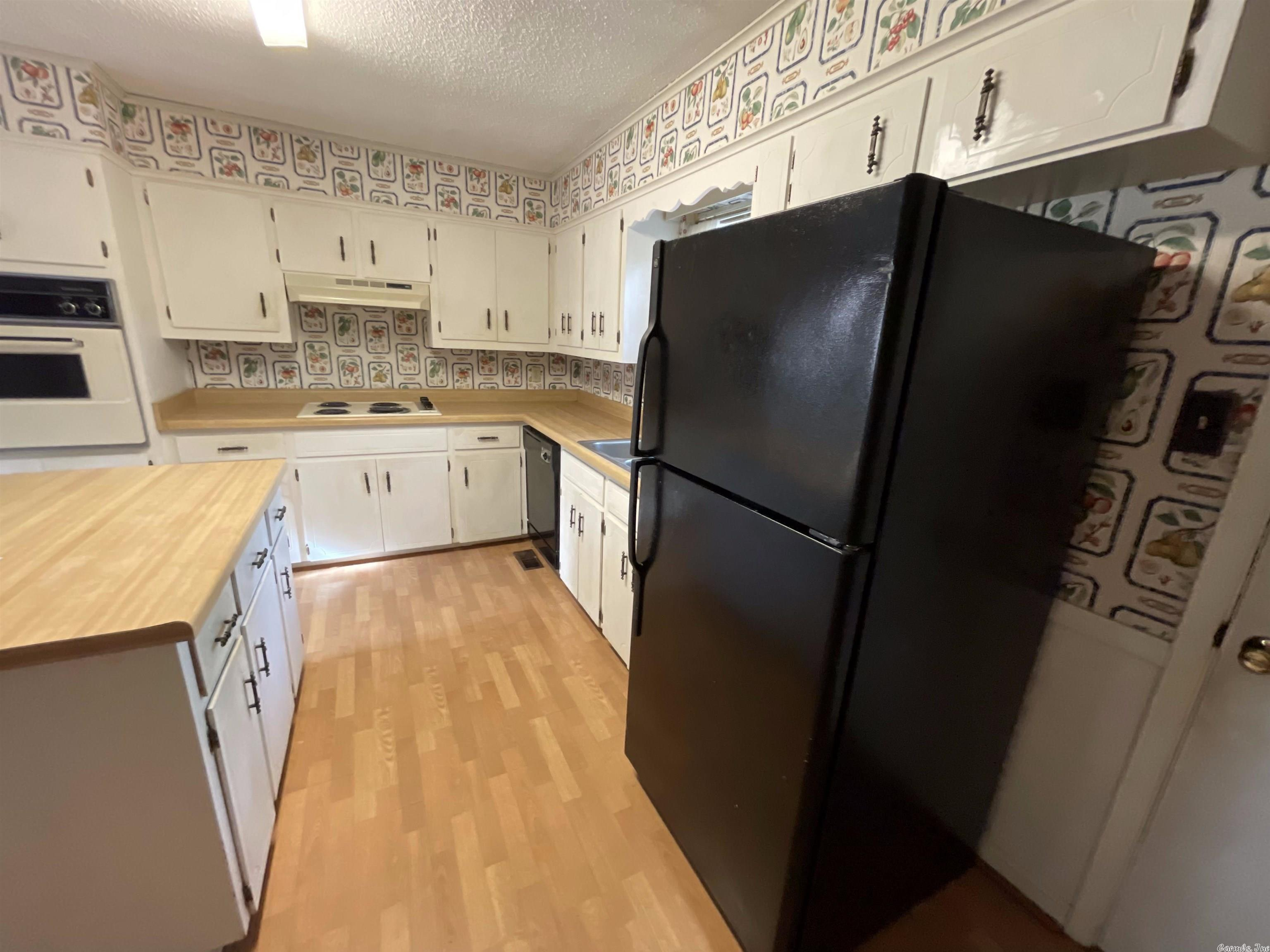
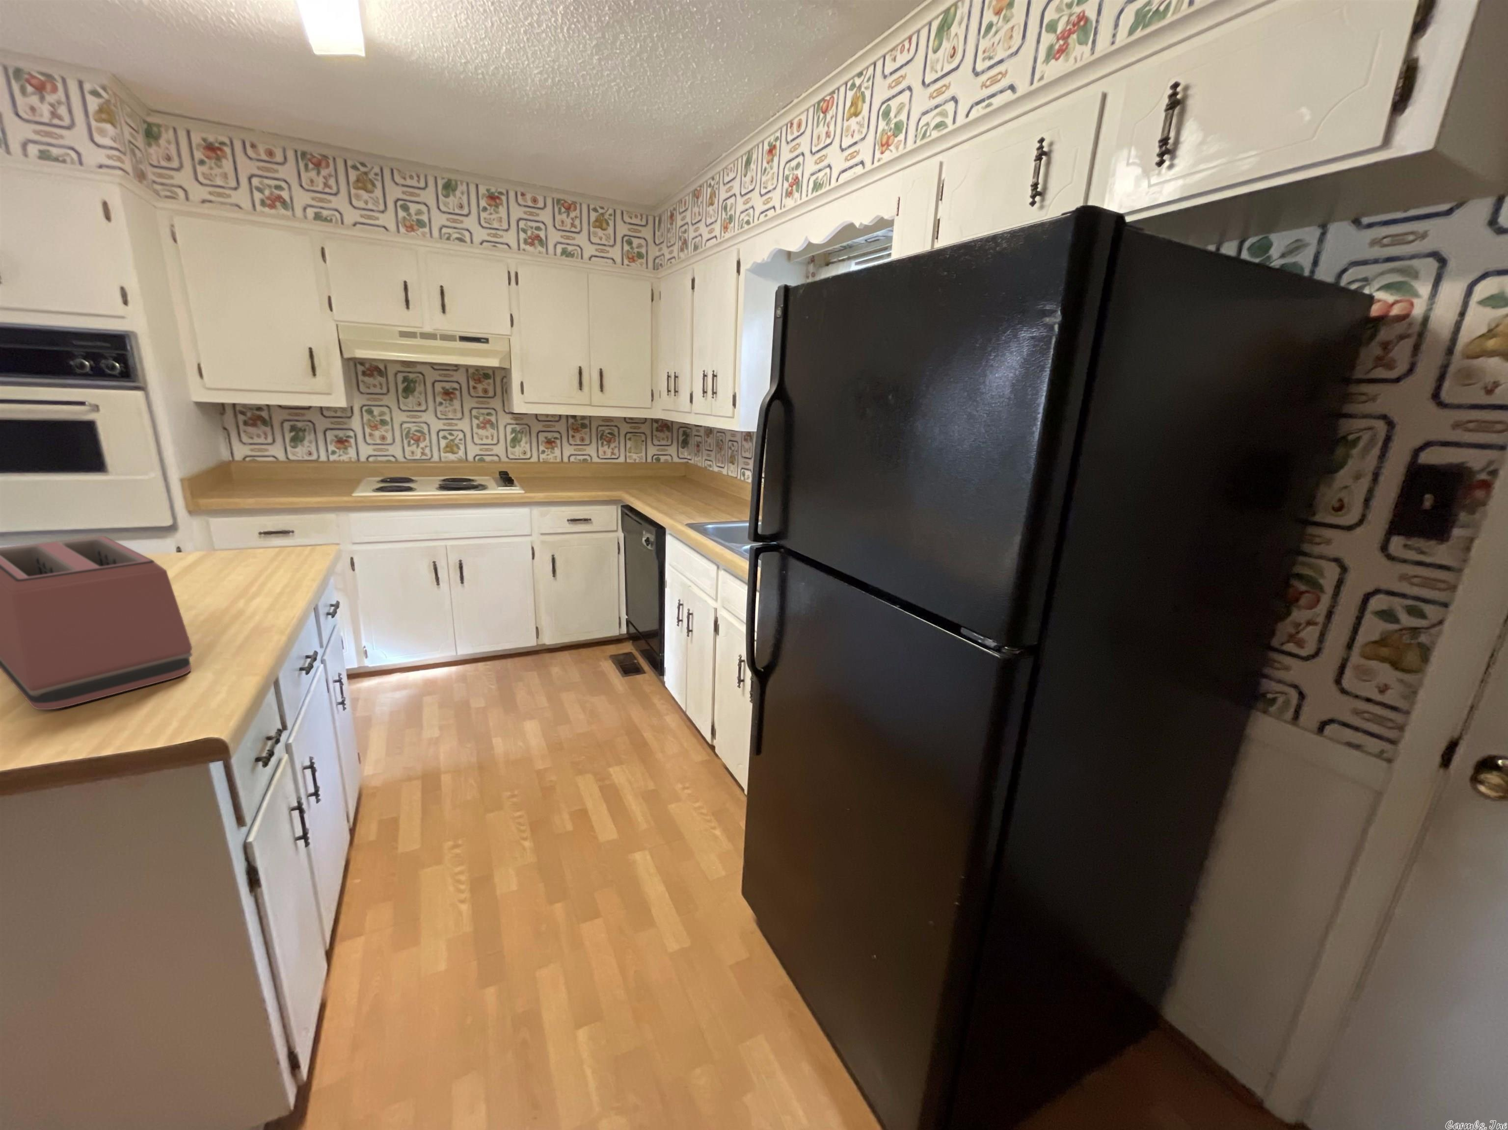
+ toaster [0,535,192,710]
